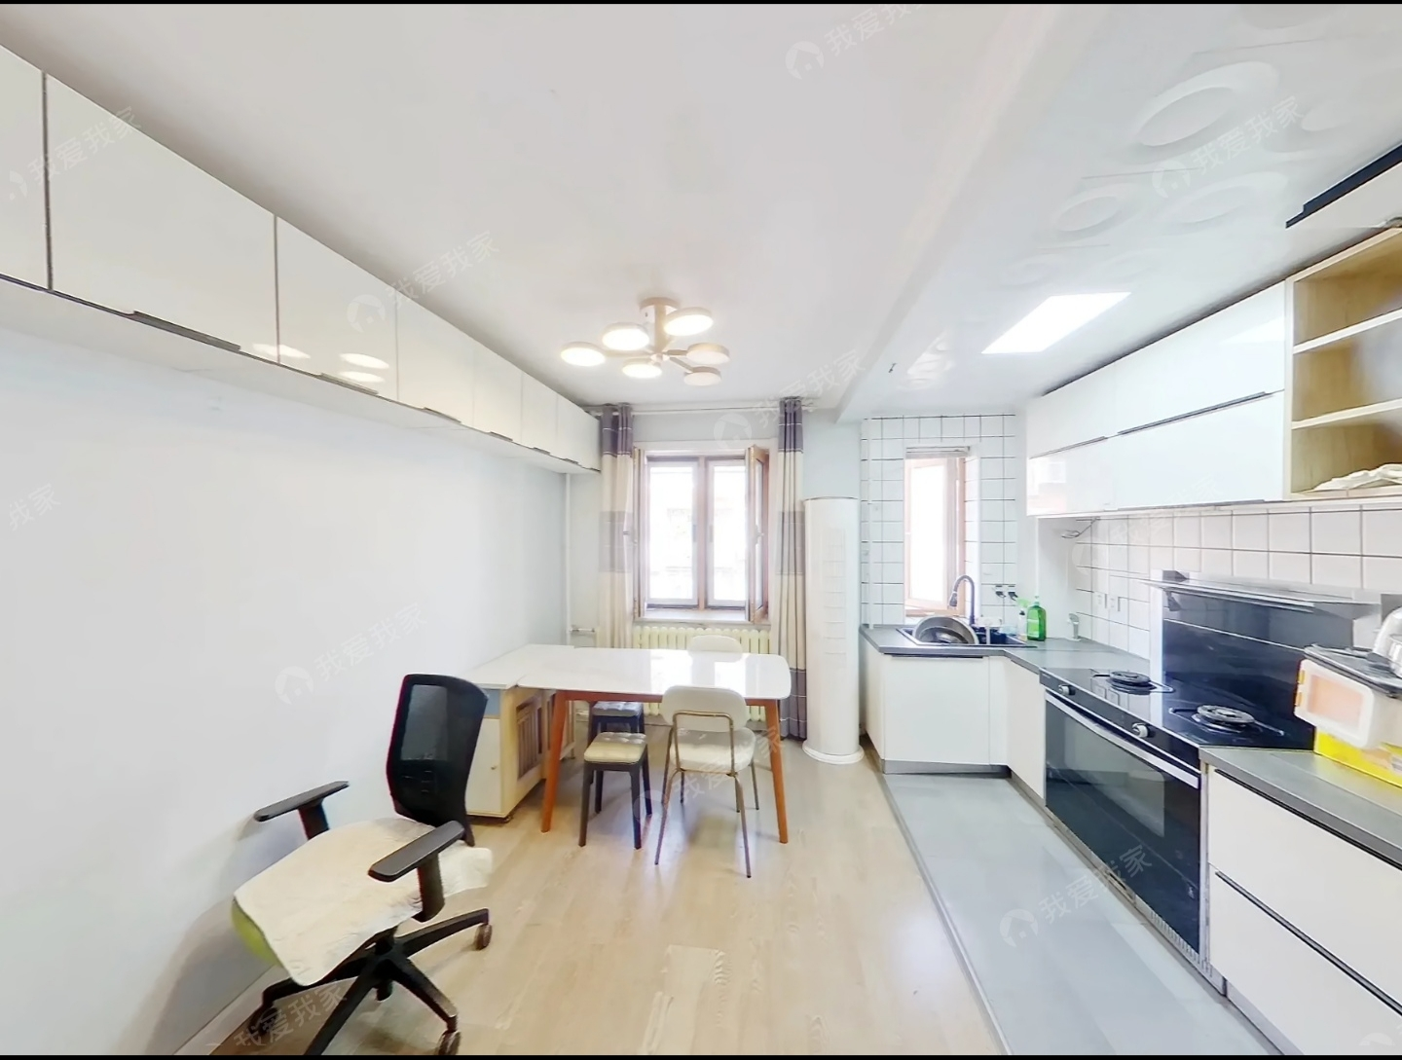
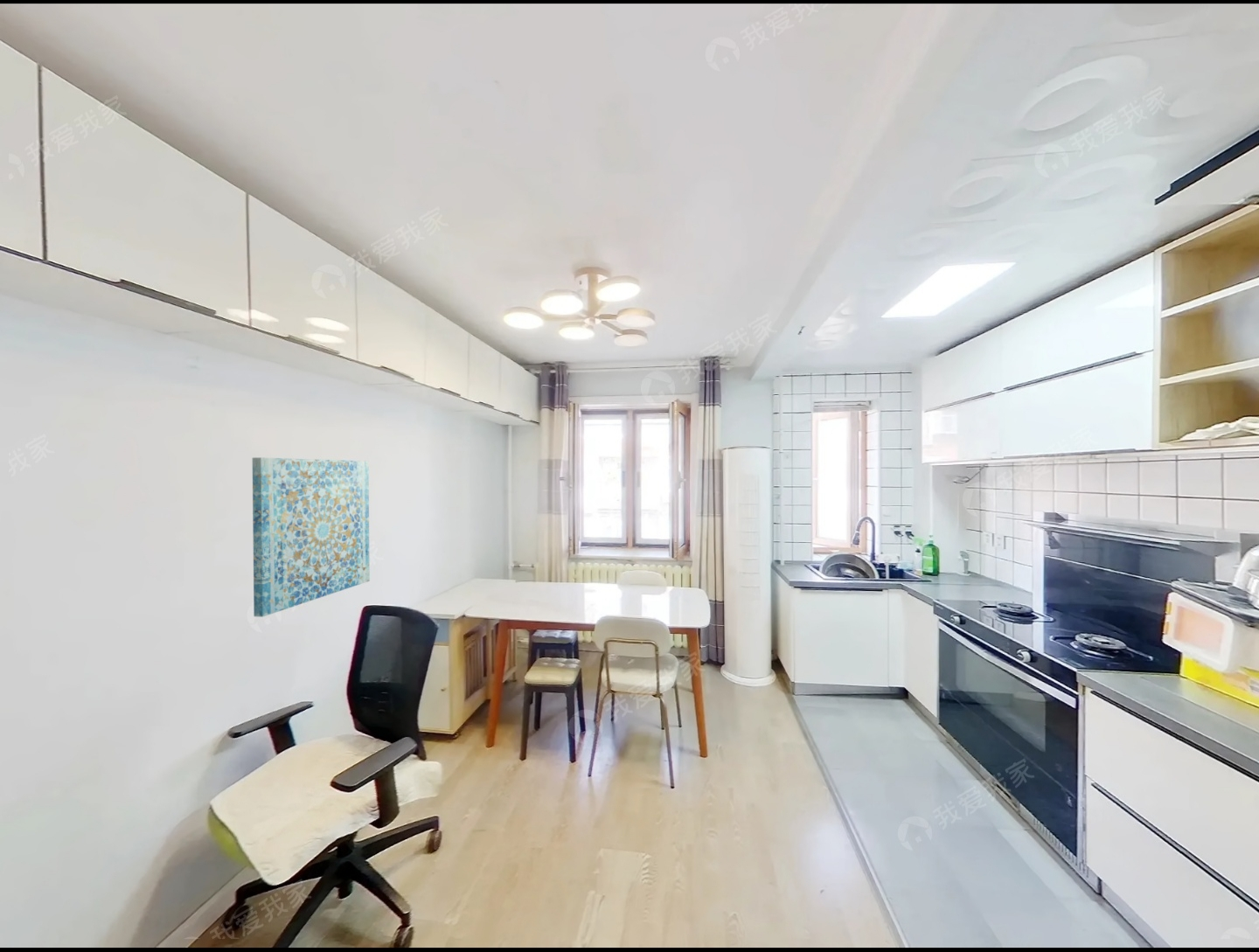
+ wall art [252,456,371,618]
